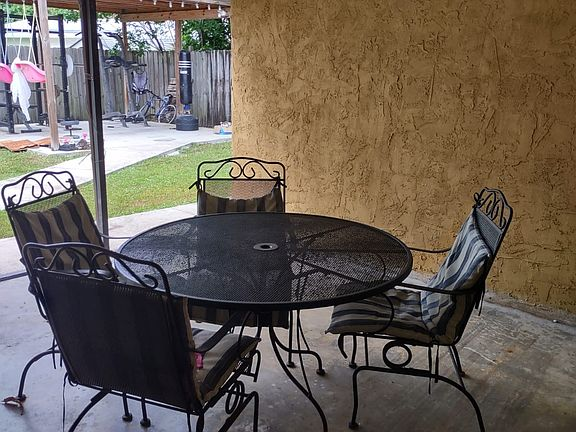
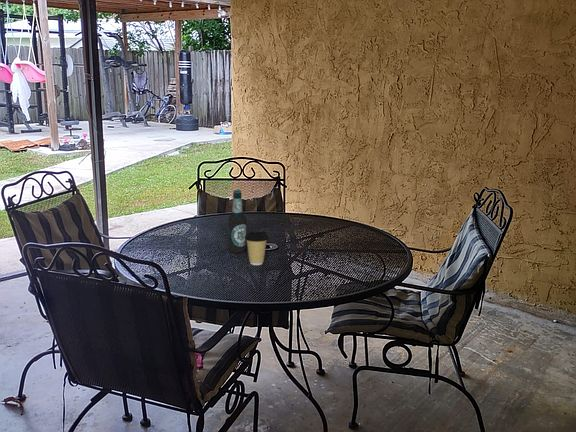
+ coffee cup [245,231,269,266]
+ bottle [227,189,247,254]
